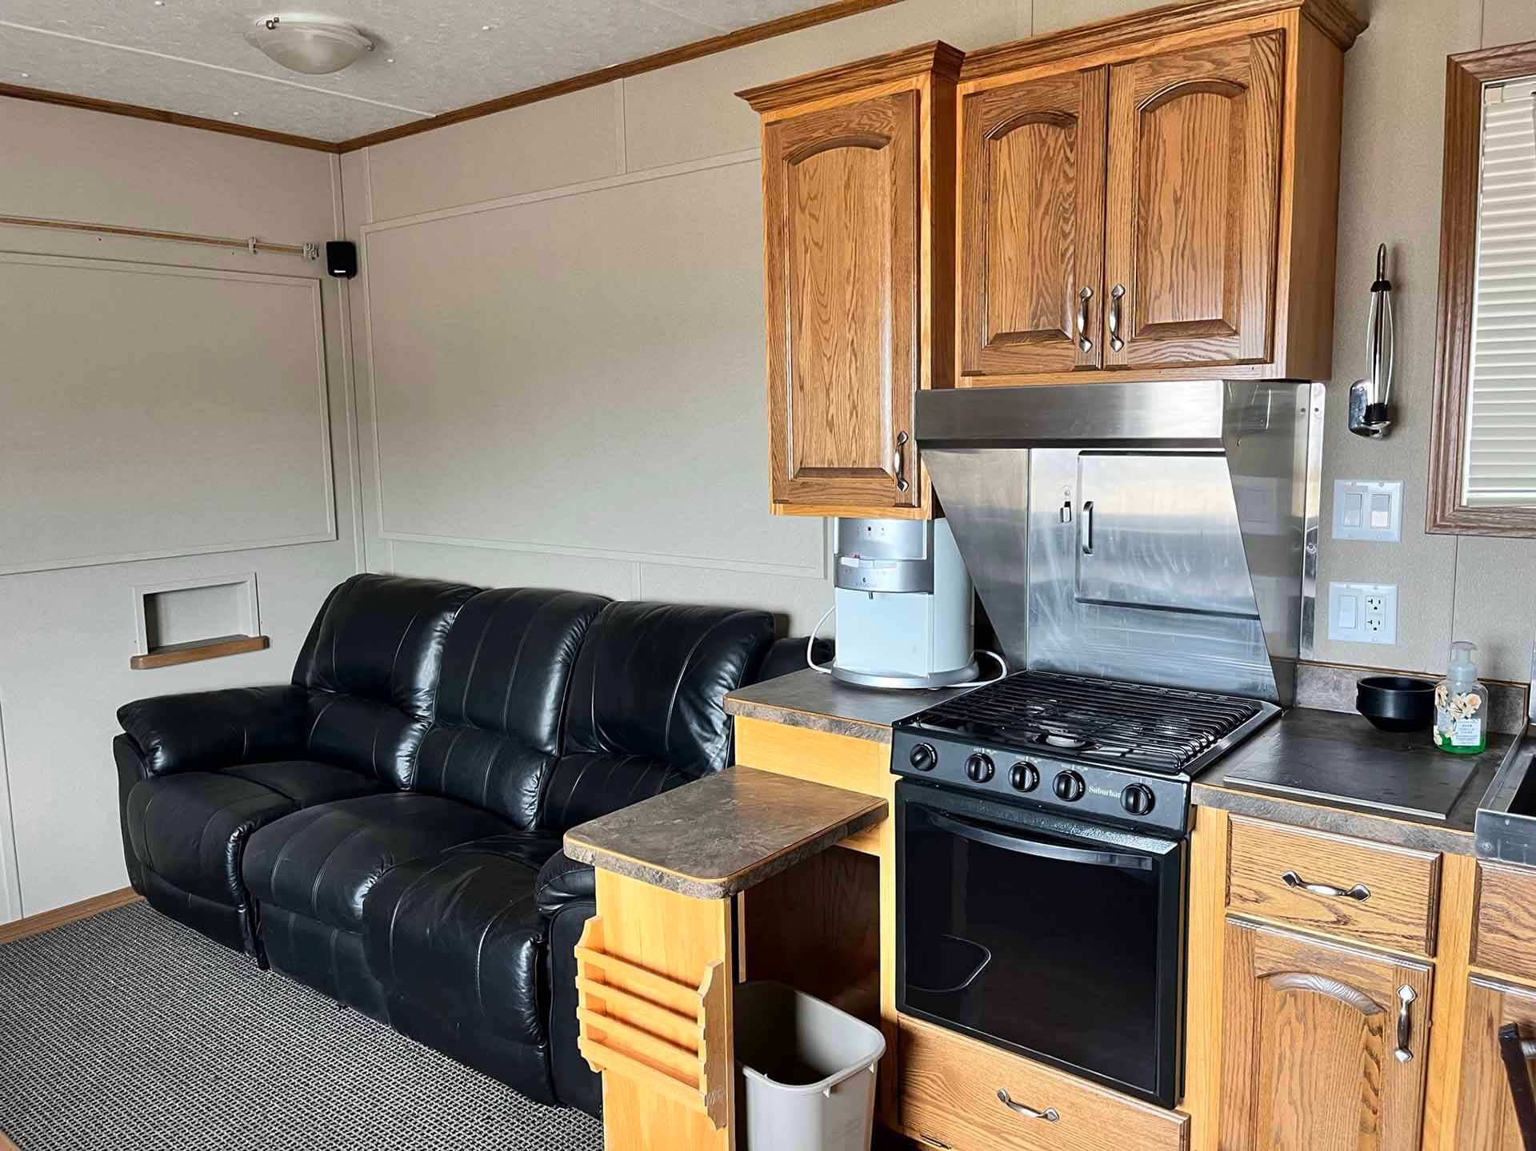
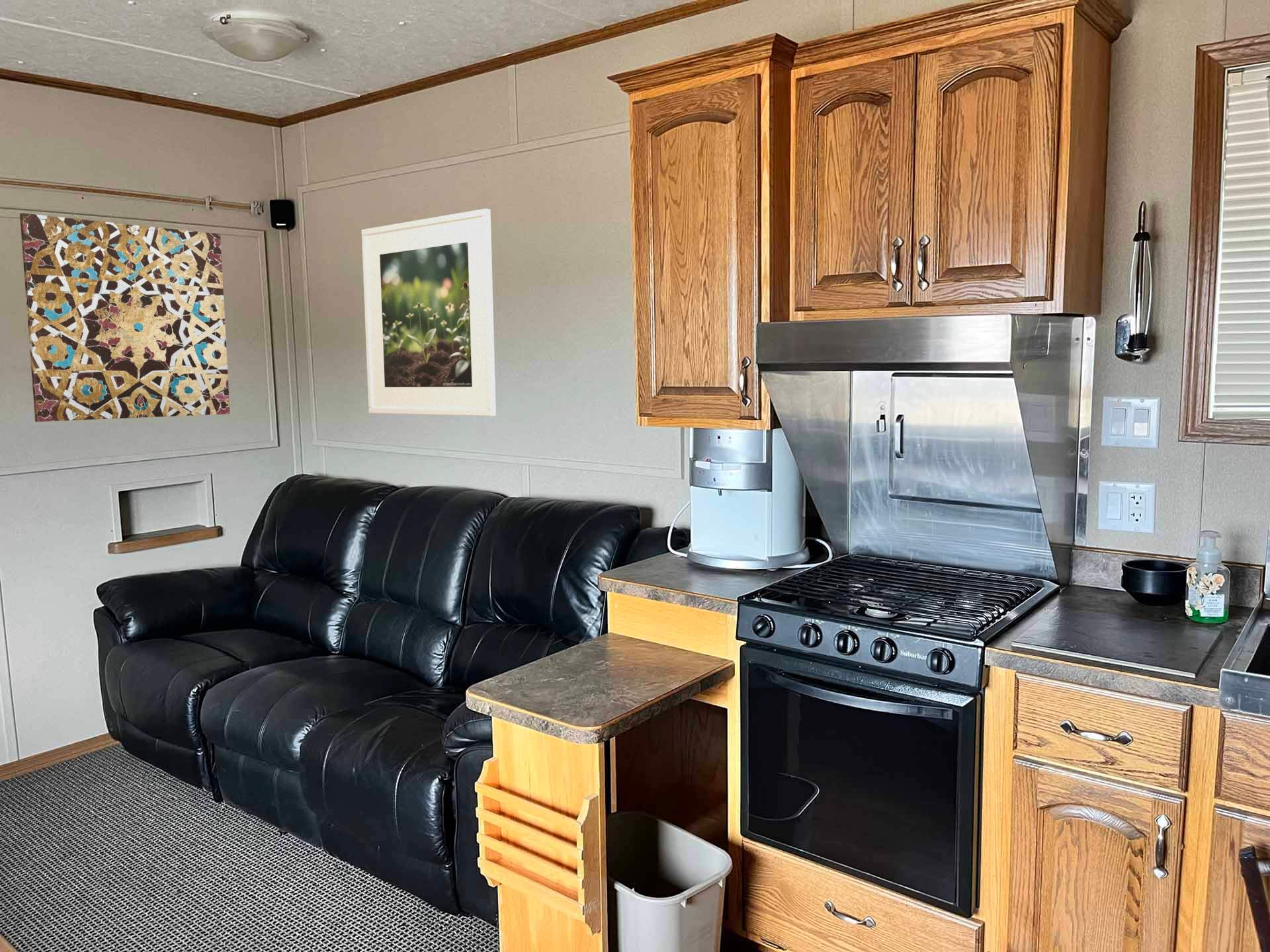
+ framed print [361,208,497,417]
+ wall art [19,212,231,422]
